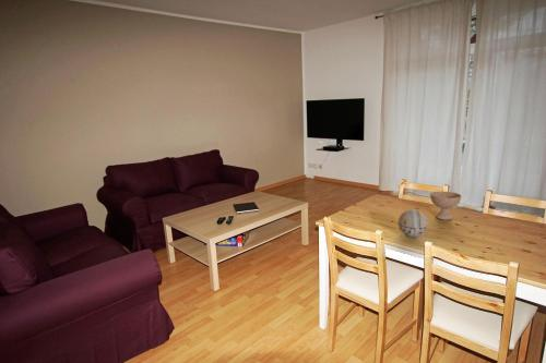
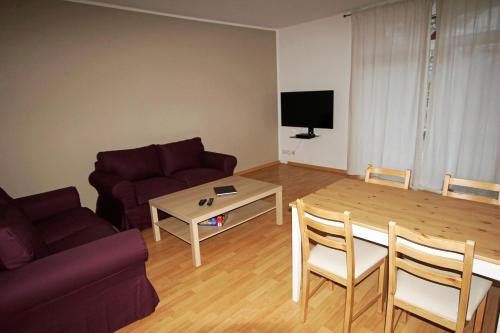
- bowl [429,191,462,221]
- decorative ball [397,208,429,238]
